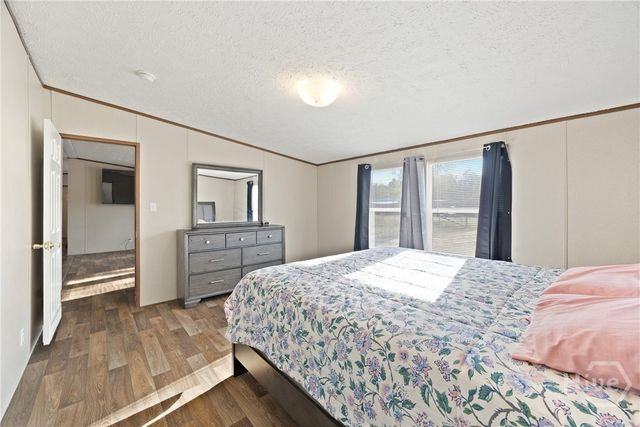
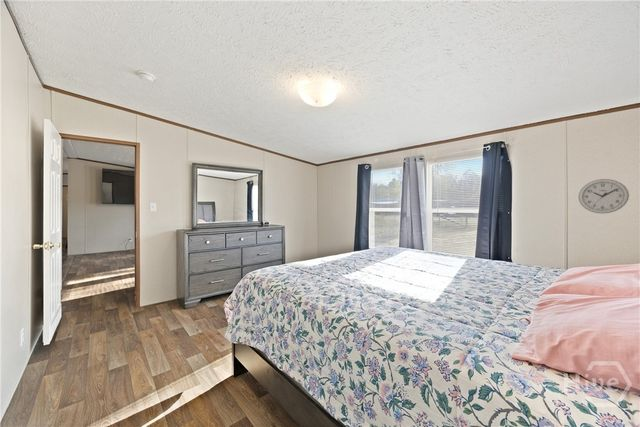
+ wall clock [578,178,630,215]
